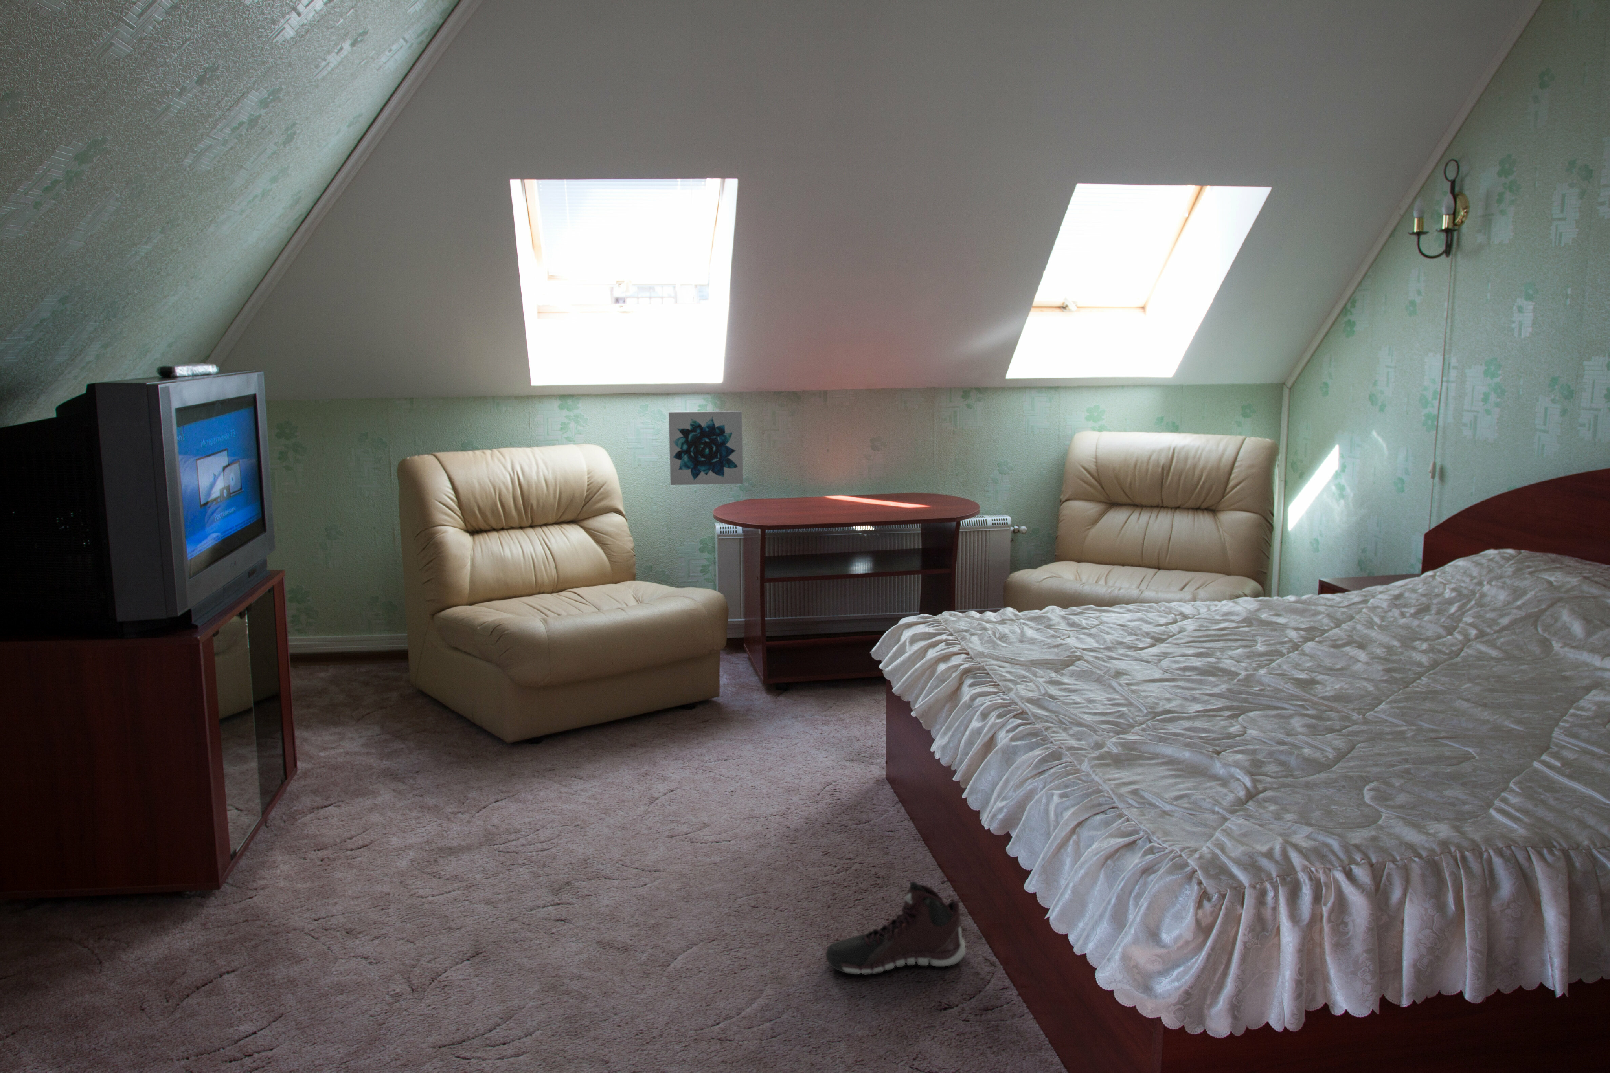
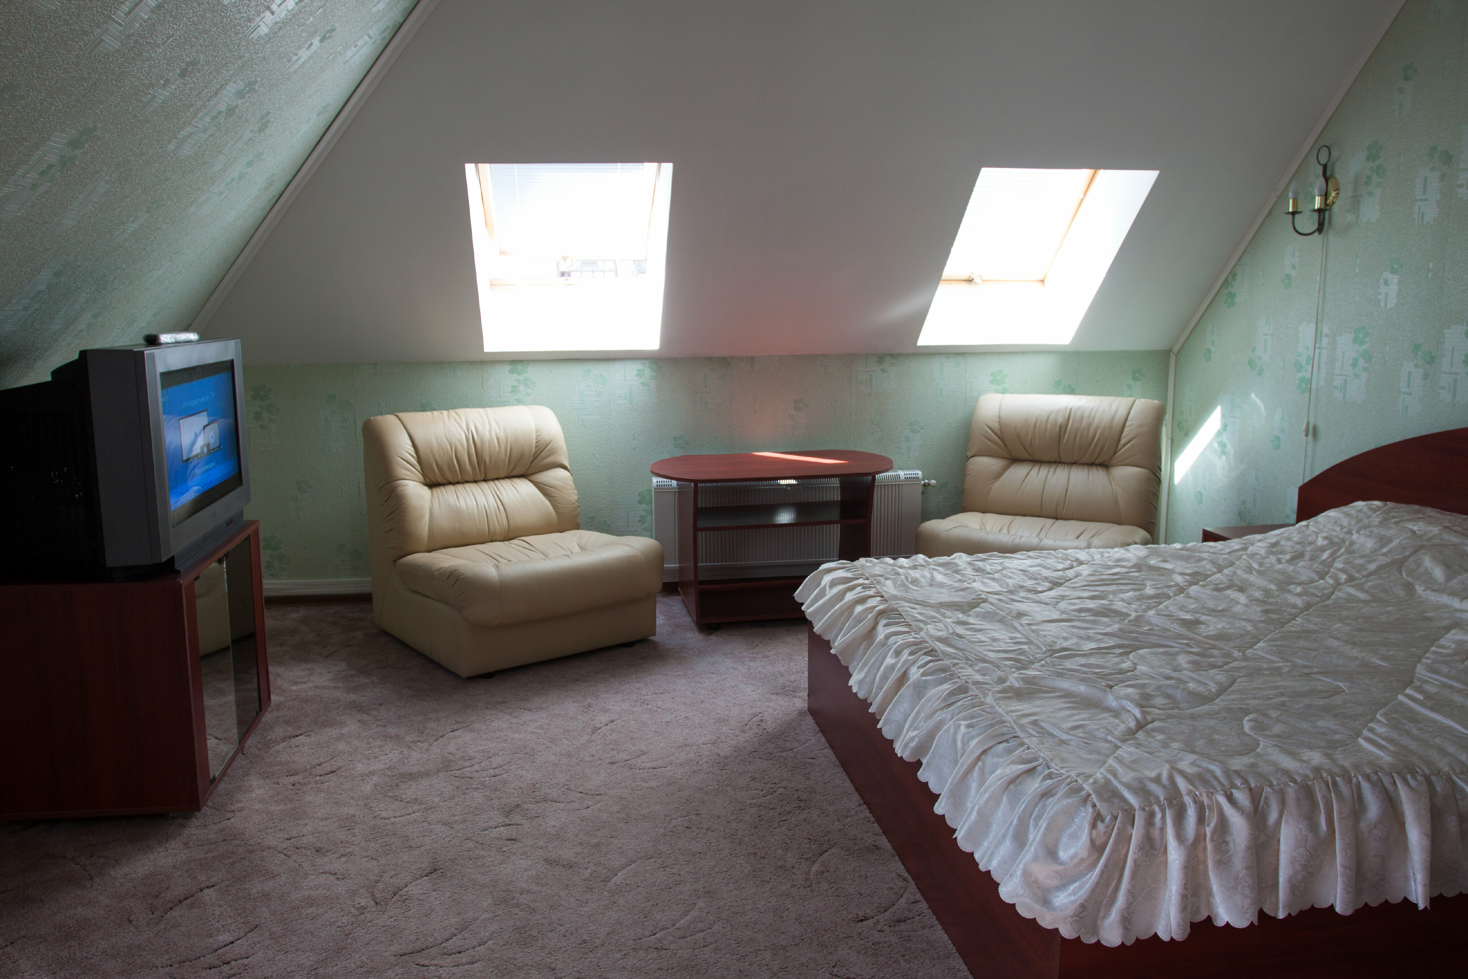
- wall art [668,411,743,486]
- sneaker [825,881,967,976]
